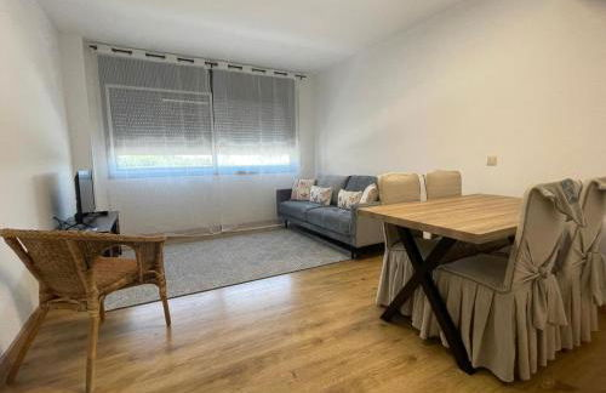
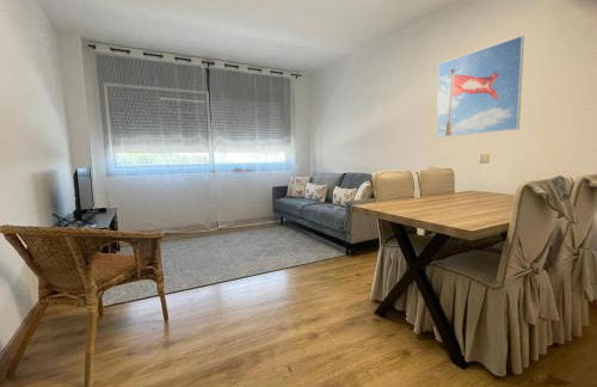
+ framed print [436,35,525,139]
